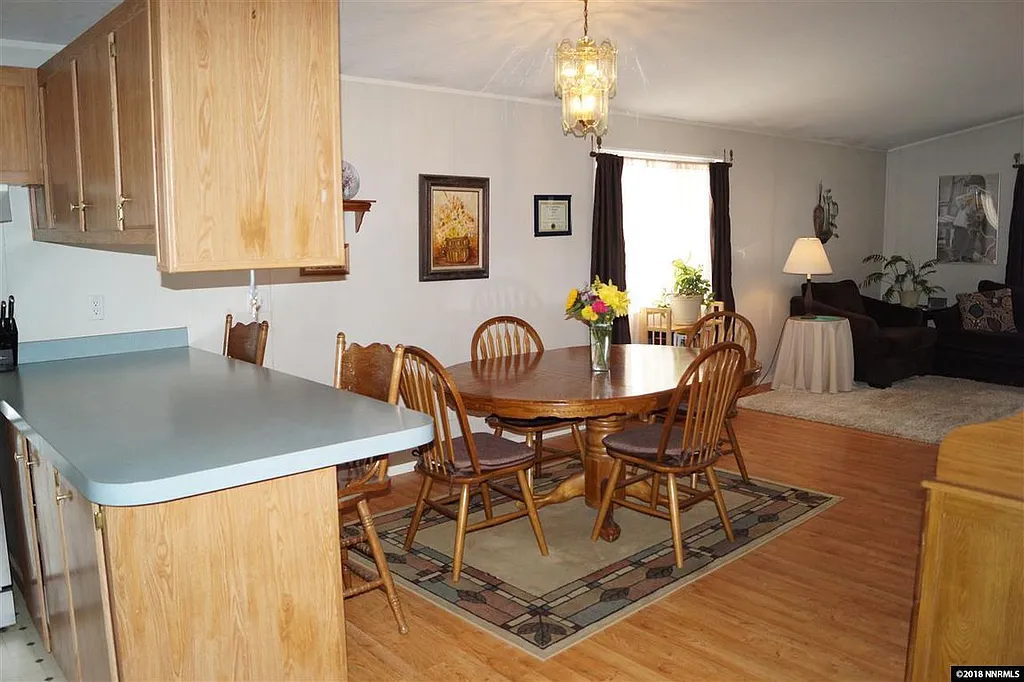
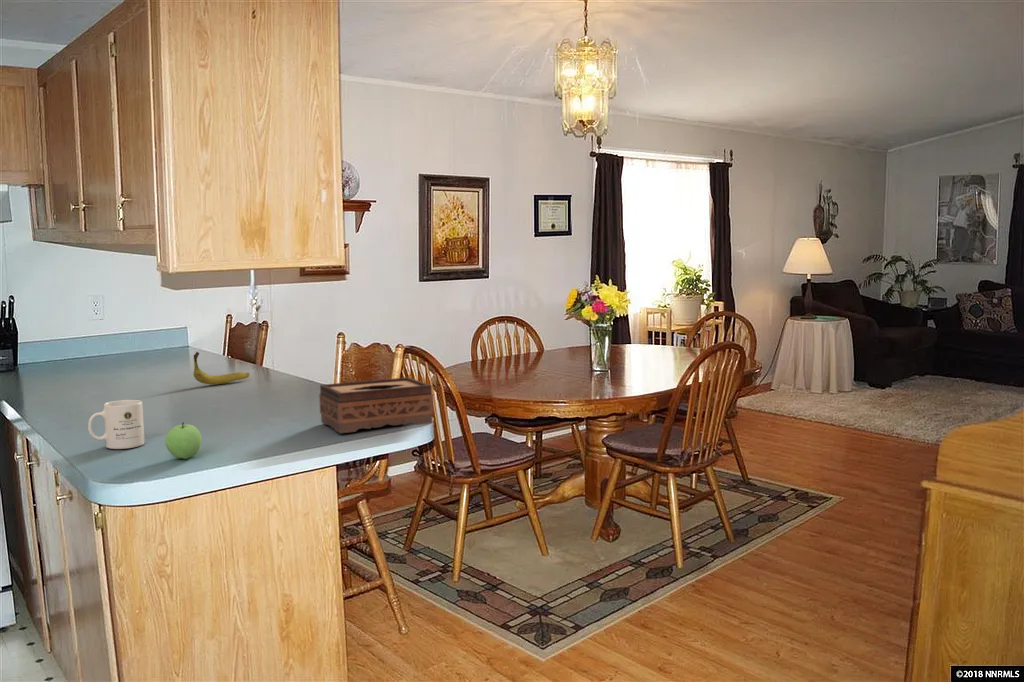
+ tissue box [318,377,434,434]
+ mug [87,399,145,450]
+ banana [193,351,250,385]
+ apple [164,421,203,460]
